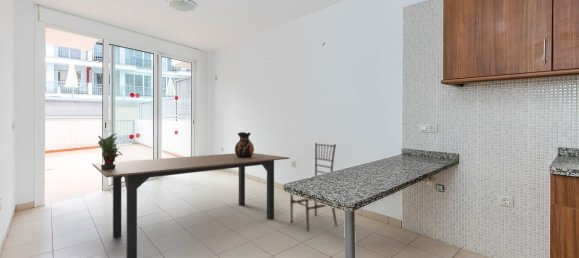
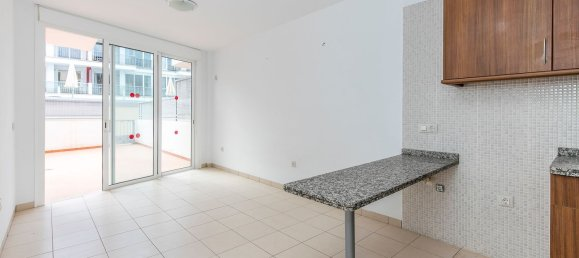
- potted plant [97,133,123,170]
- ceramic jug [234,131,255,158]
- dining table [91,152,290,258]
- dining chair [289,142,338,232]
